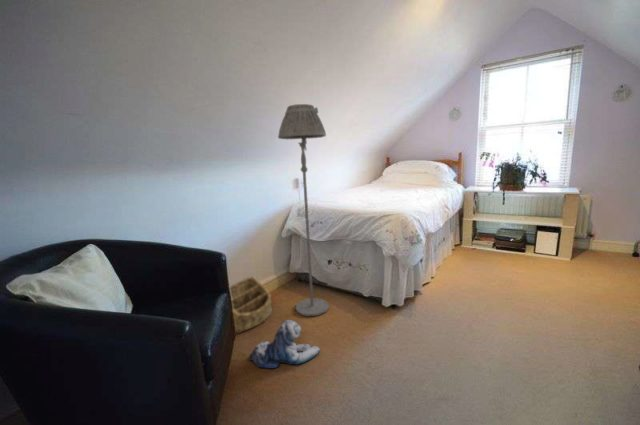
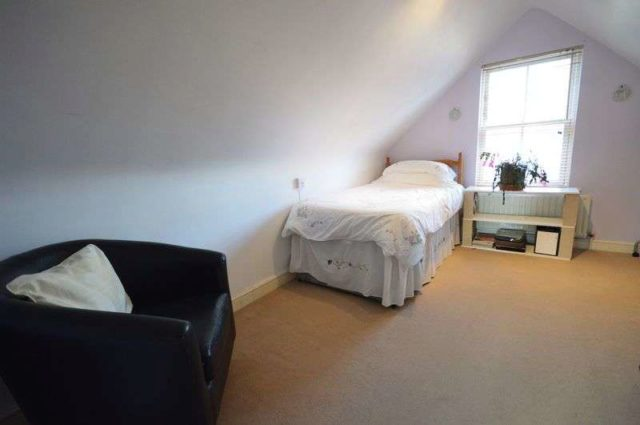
- floor lamp [277,103,330,317]
- basket [229,275,273,334]
- plush toy [248,319,321,370]
